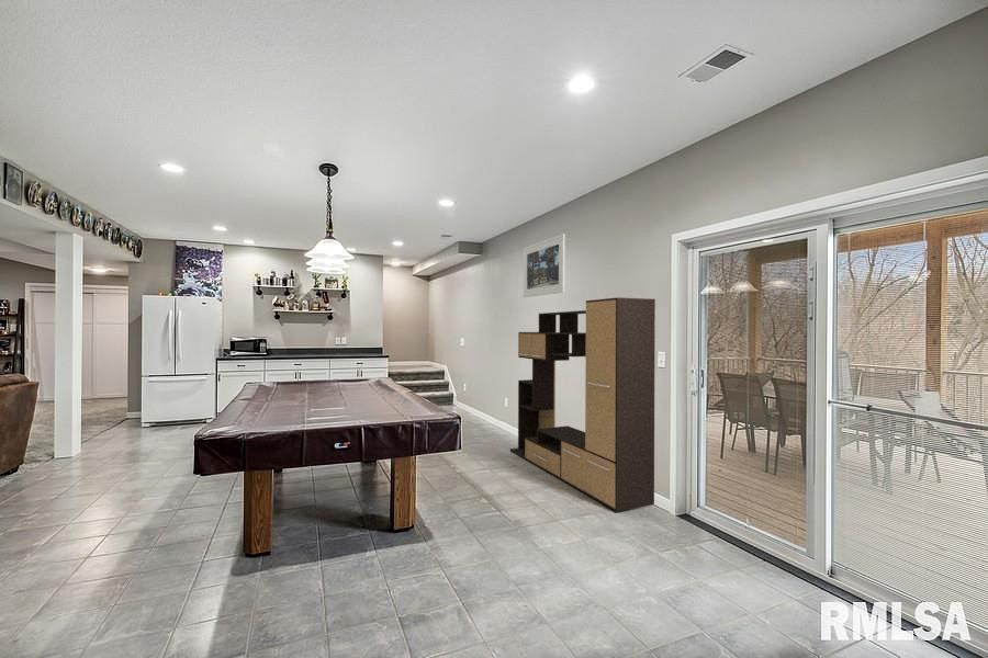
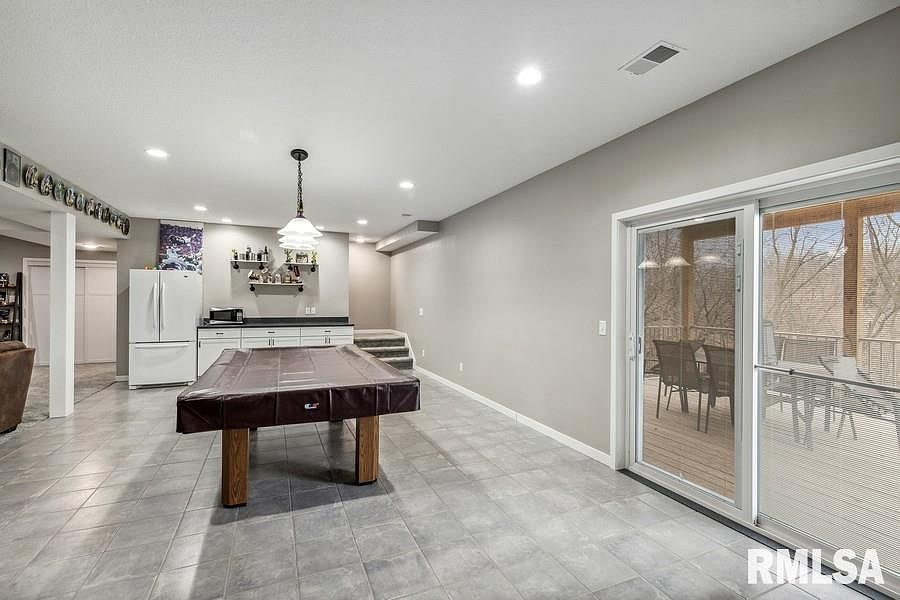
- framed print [523,232,566,298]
- media console [509,296,656,512]
